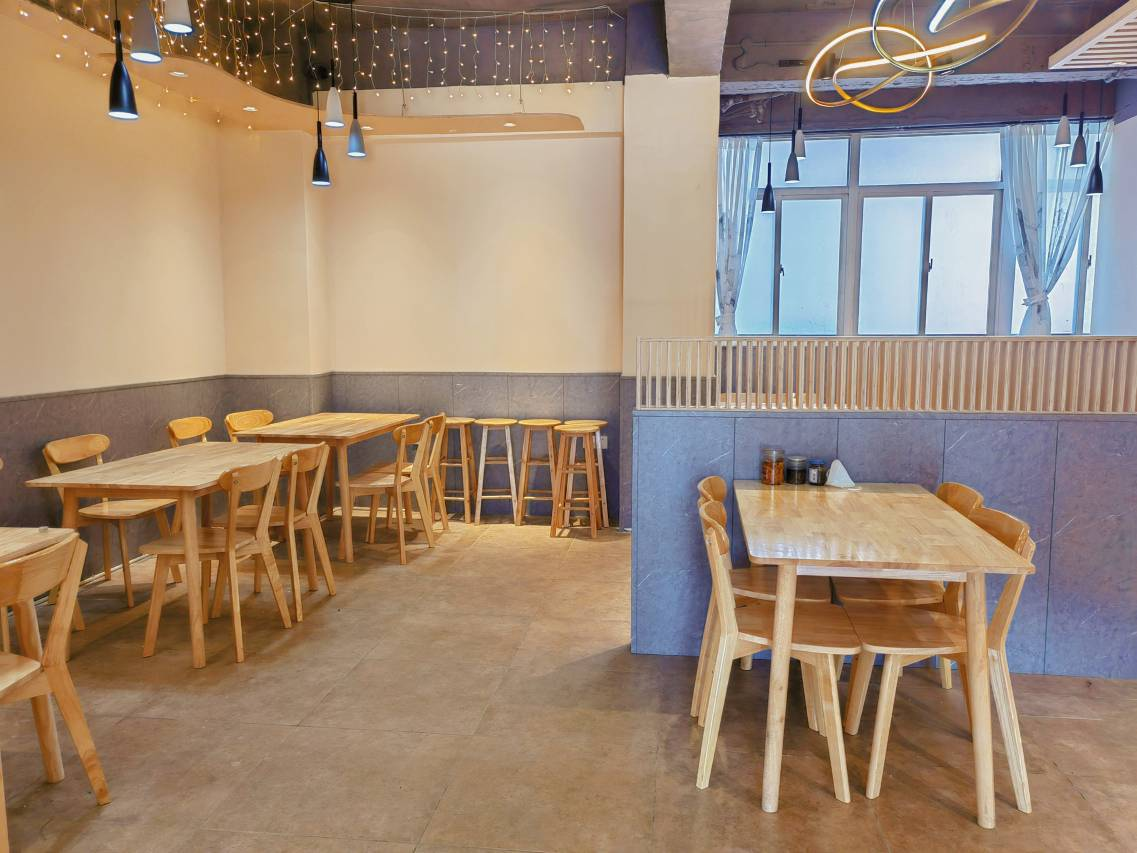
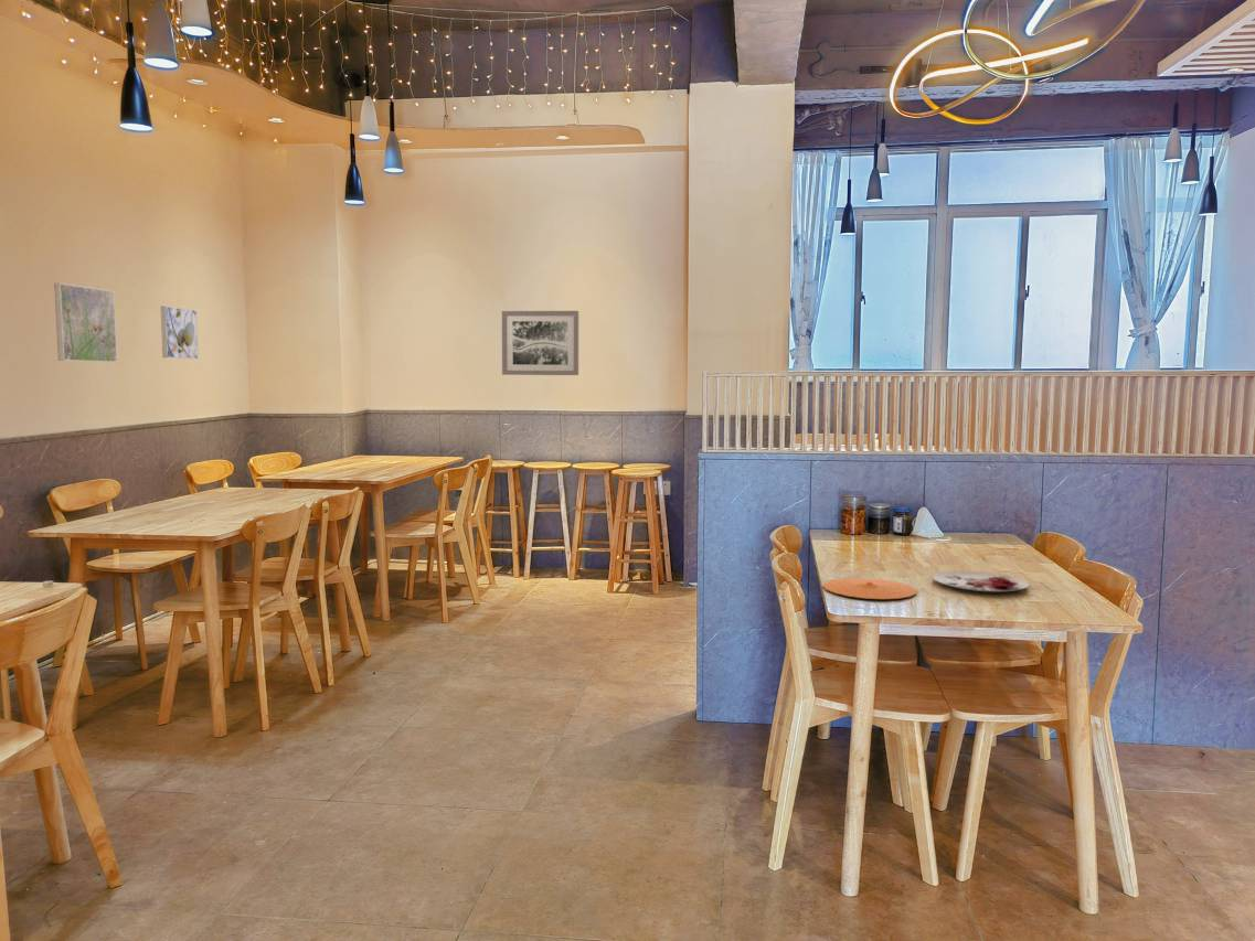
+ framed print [160,306,200,360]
+ plate [821,577,917,600]
+ wall art [501,310,579,376]
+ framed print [53,282,118,363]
+ plate [932,570,1030,592]
